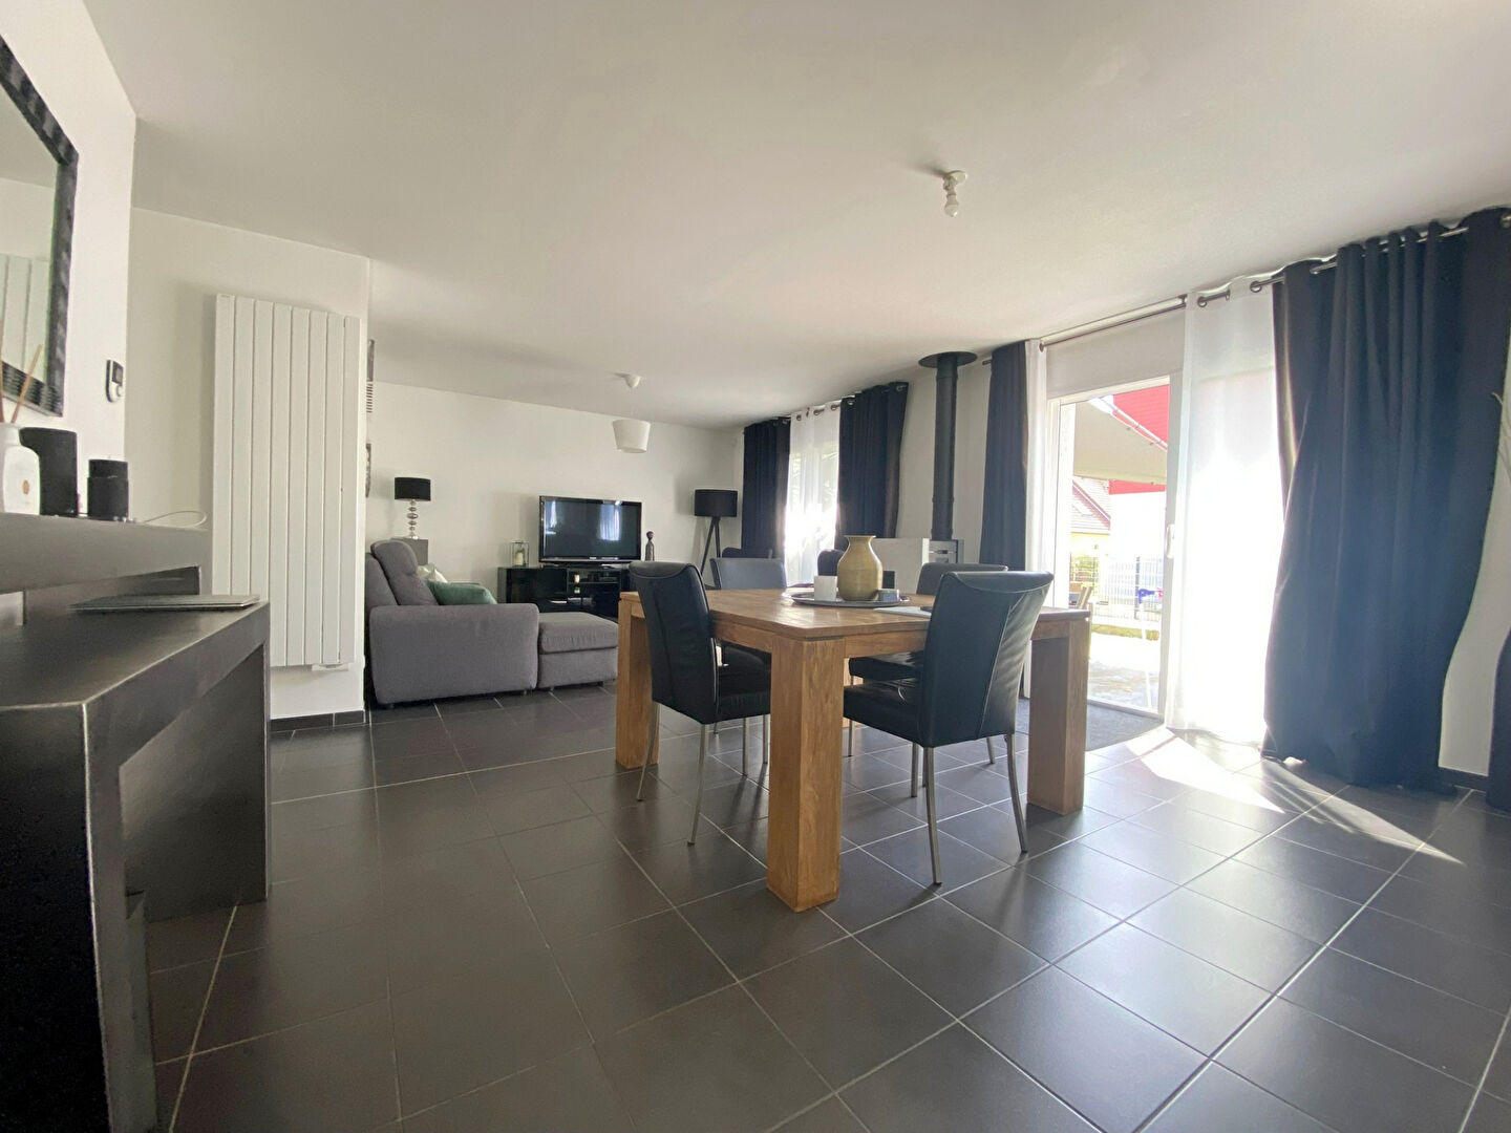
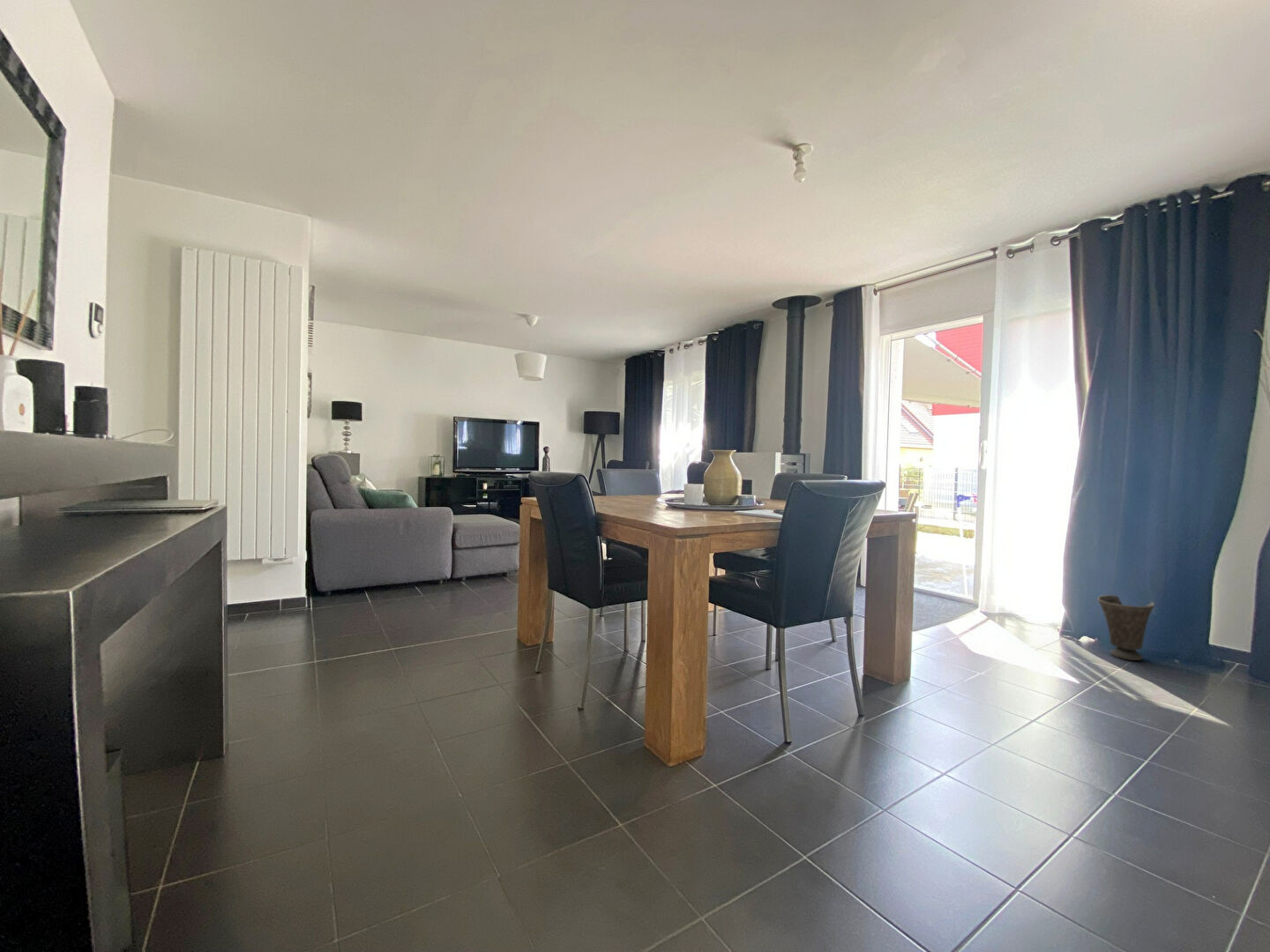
+ vase [1096,594,1155,661]
